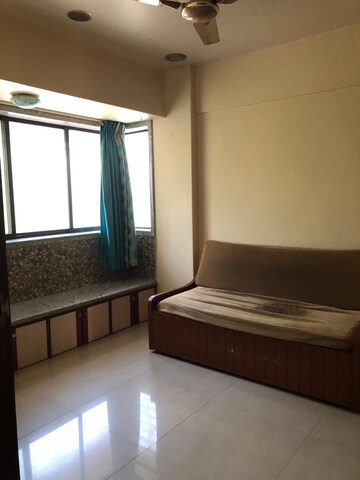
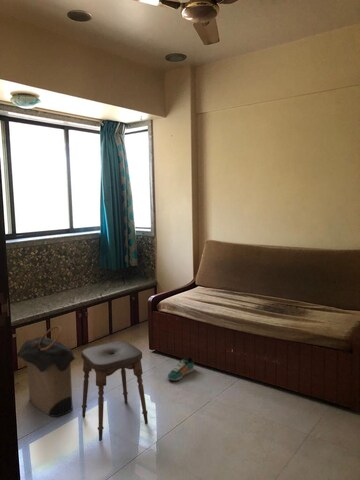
+ laundry hamper [16,325,78,418]
+ stool [80,340,149,442]
+ sneaker [167,356,195,381]
